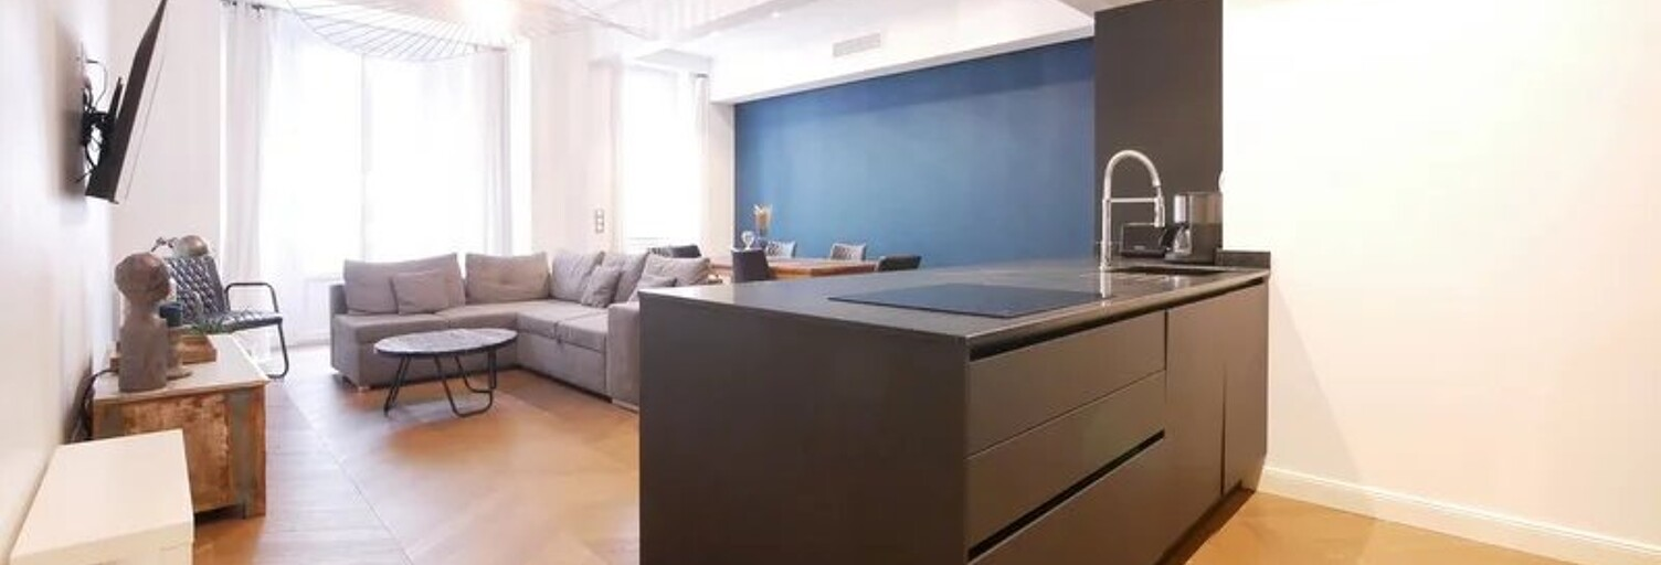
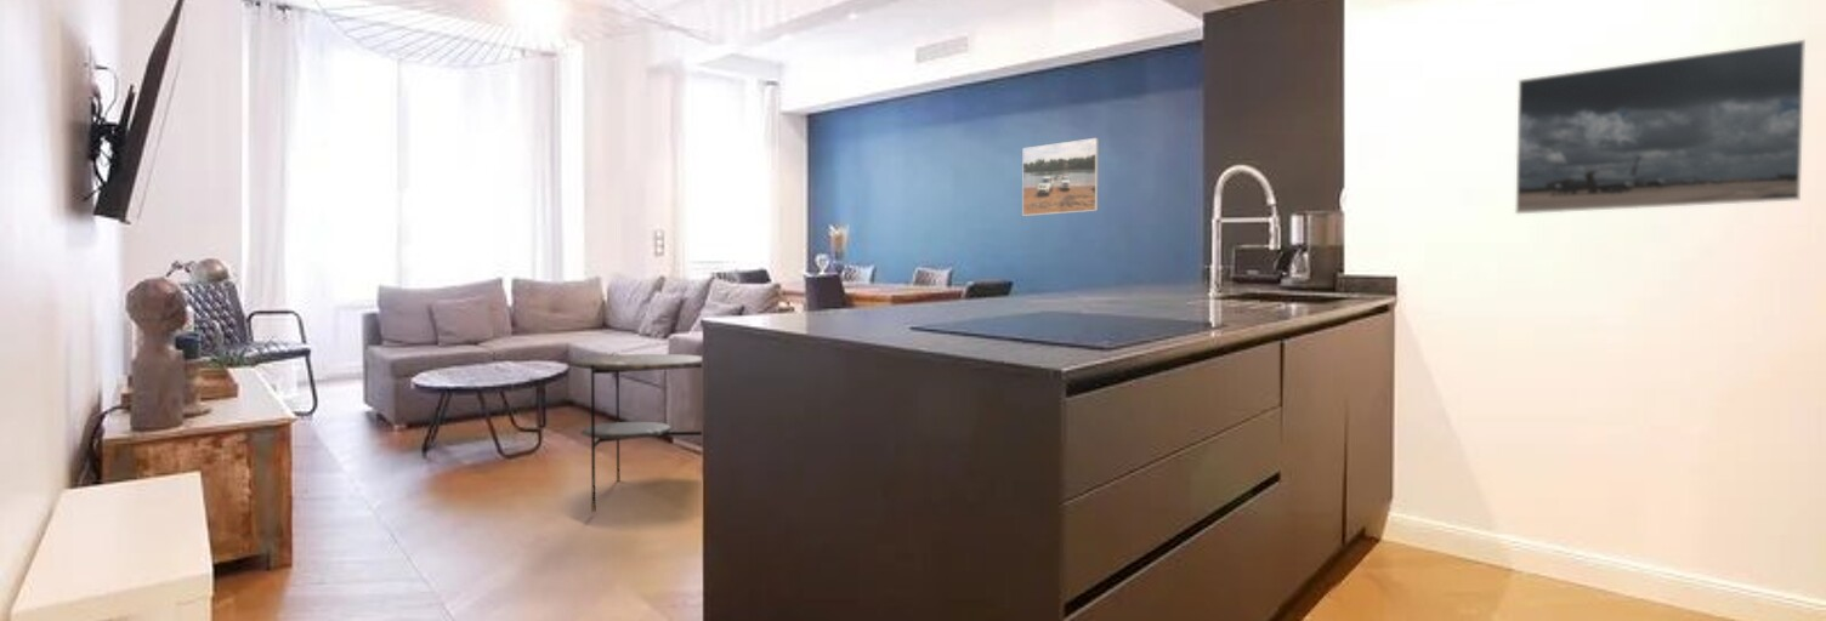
+ side table [568,353,703,513]
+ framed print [1514,39,1807,215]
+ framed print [1021,137,1100,217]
